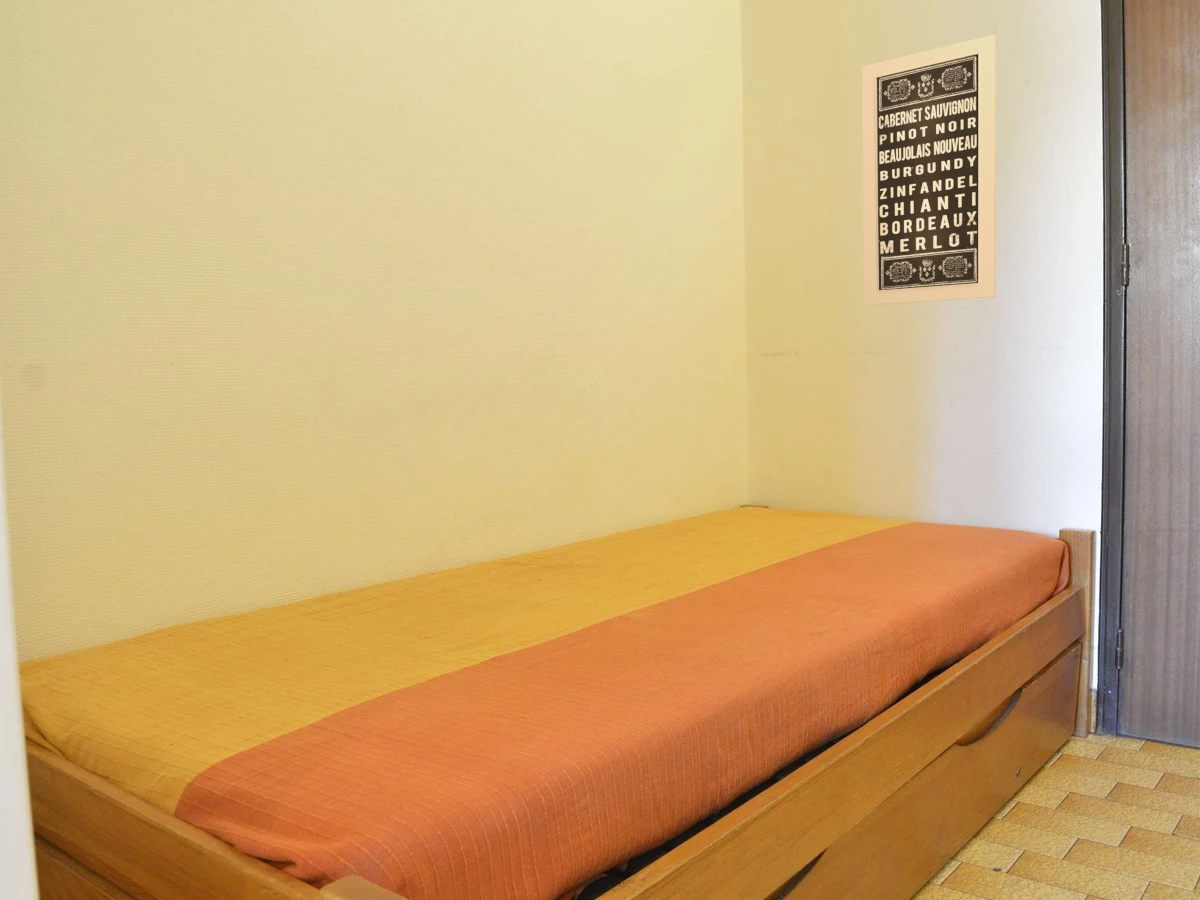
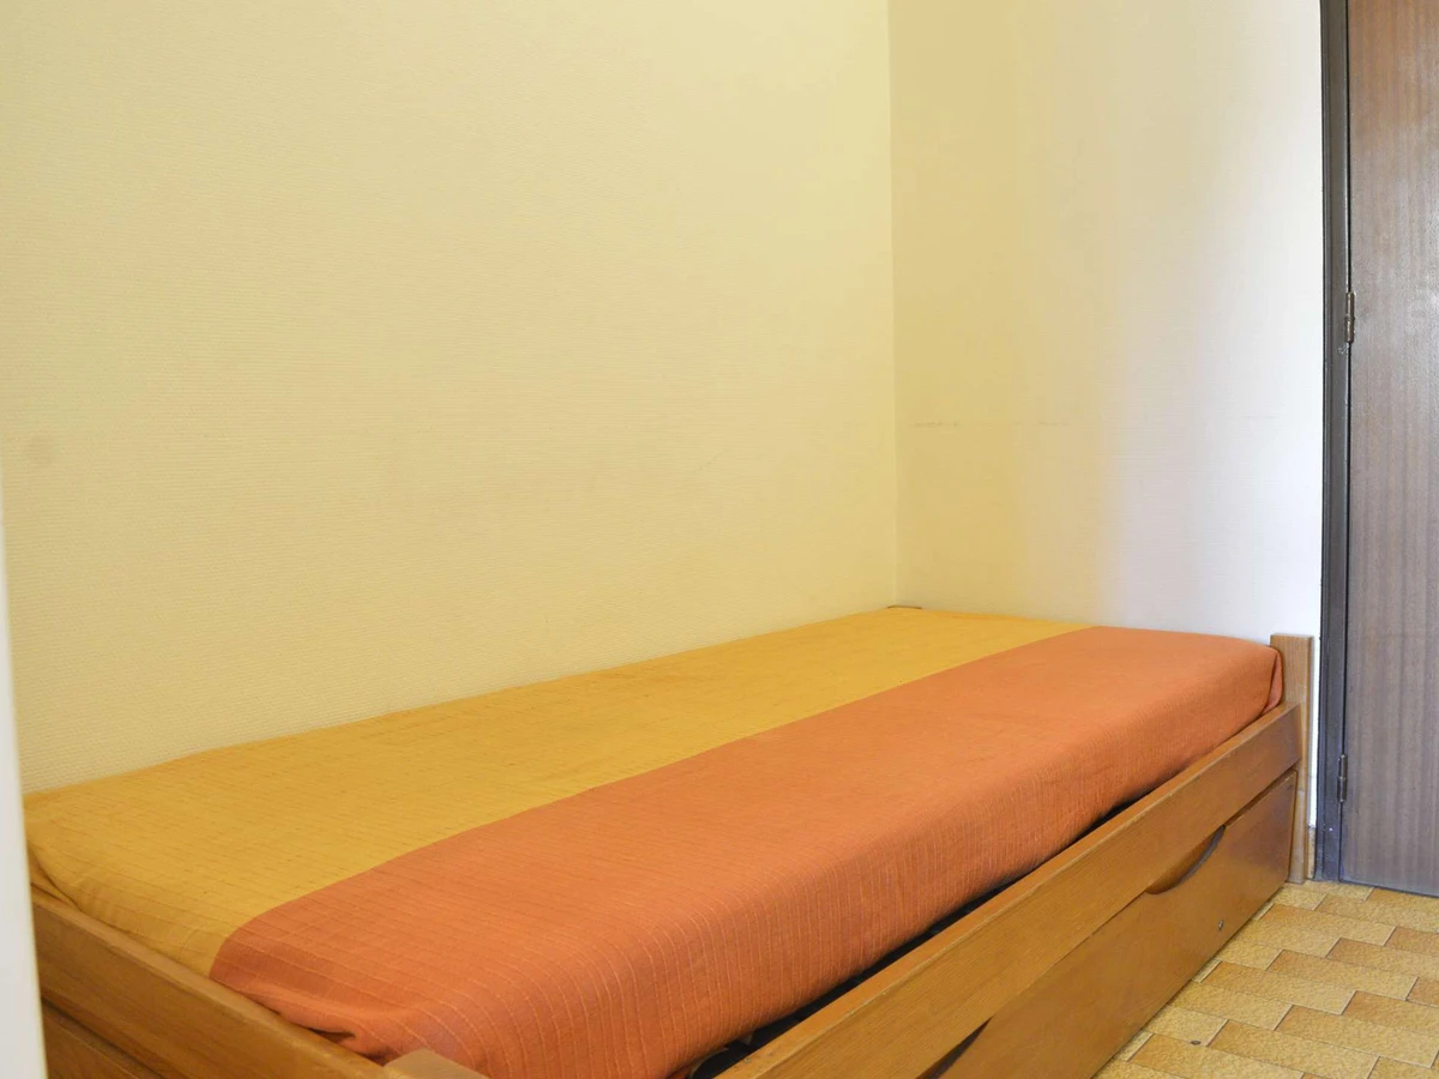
- wall art [861,34,997,306]
